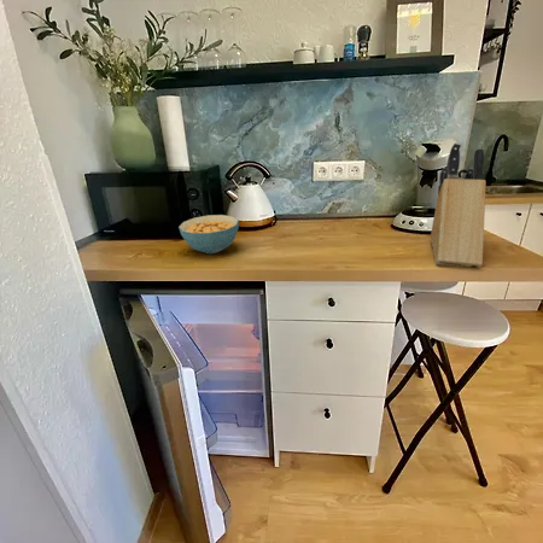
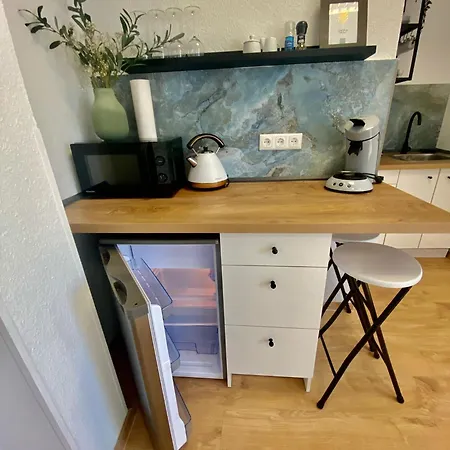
- cereal bowl [177,214,240,255]
- knife block [430,142,486,270]
